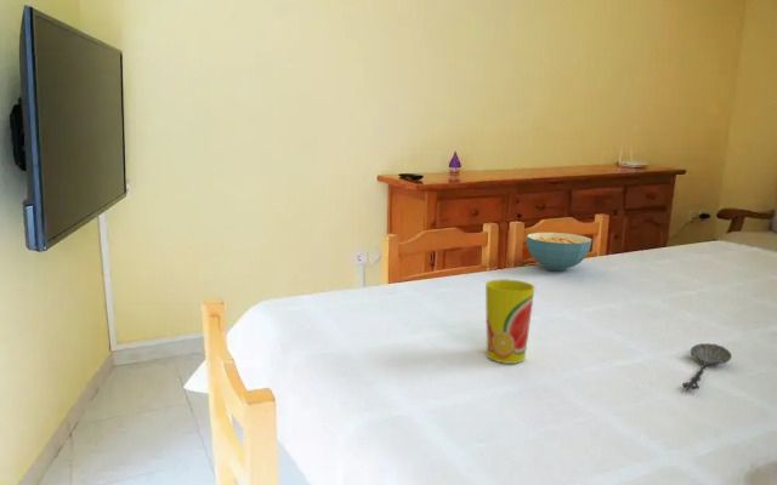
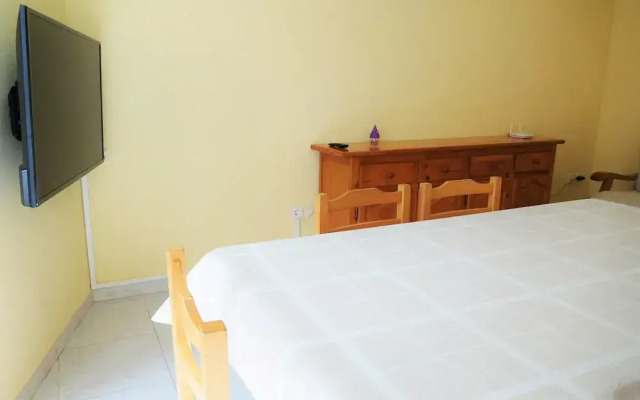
- spoon [681,342,733,392]
- cereal bowl [526,232,592,272]
- cup [484,278,537,365]
